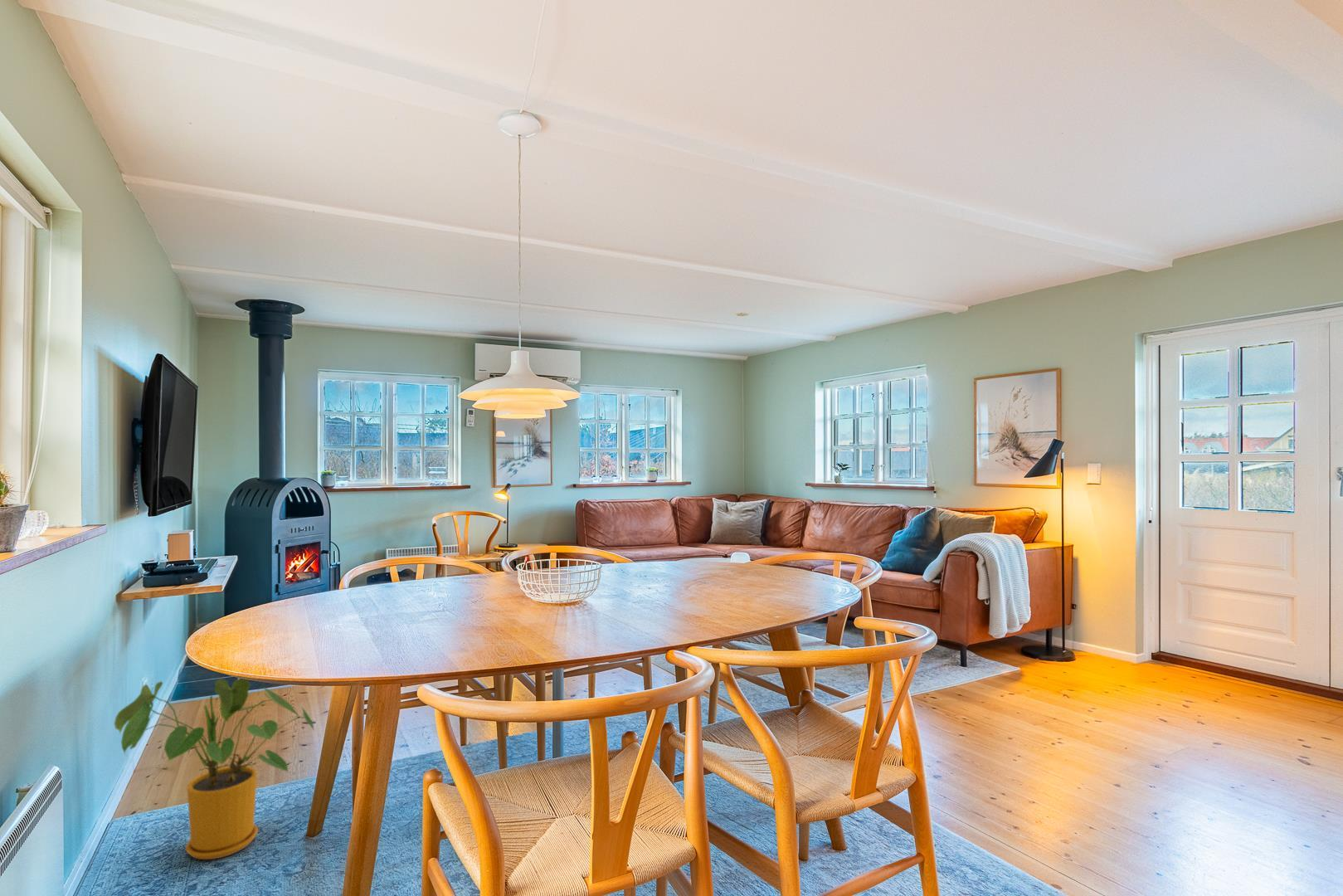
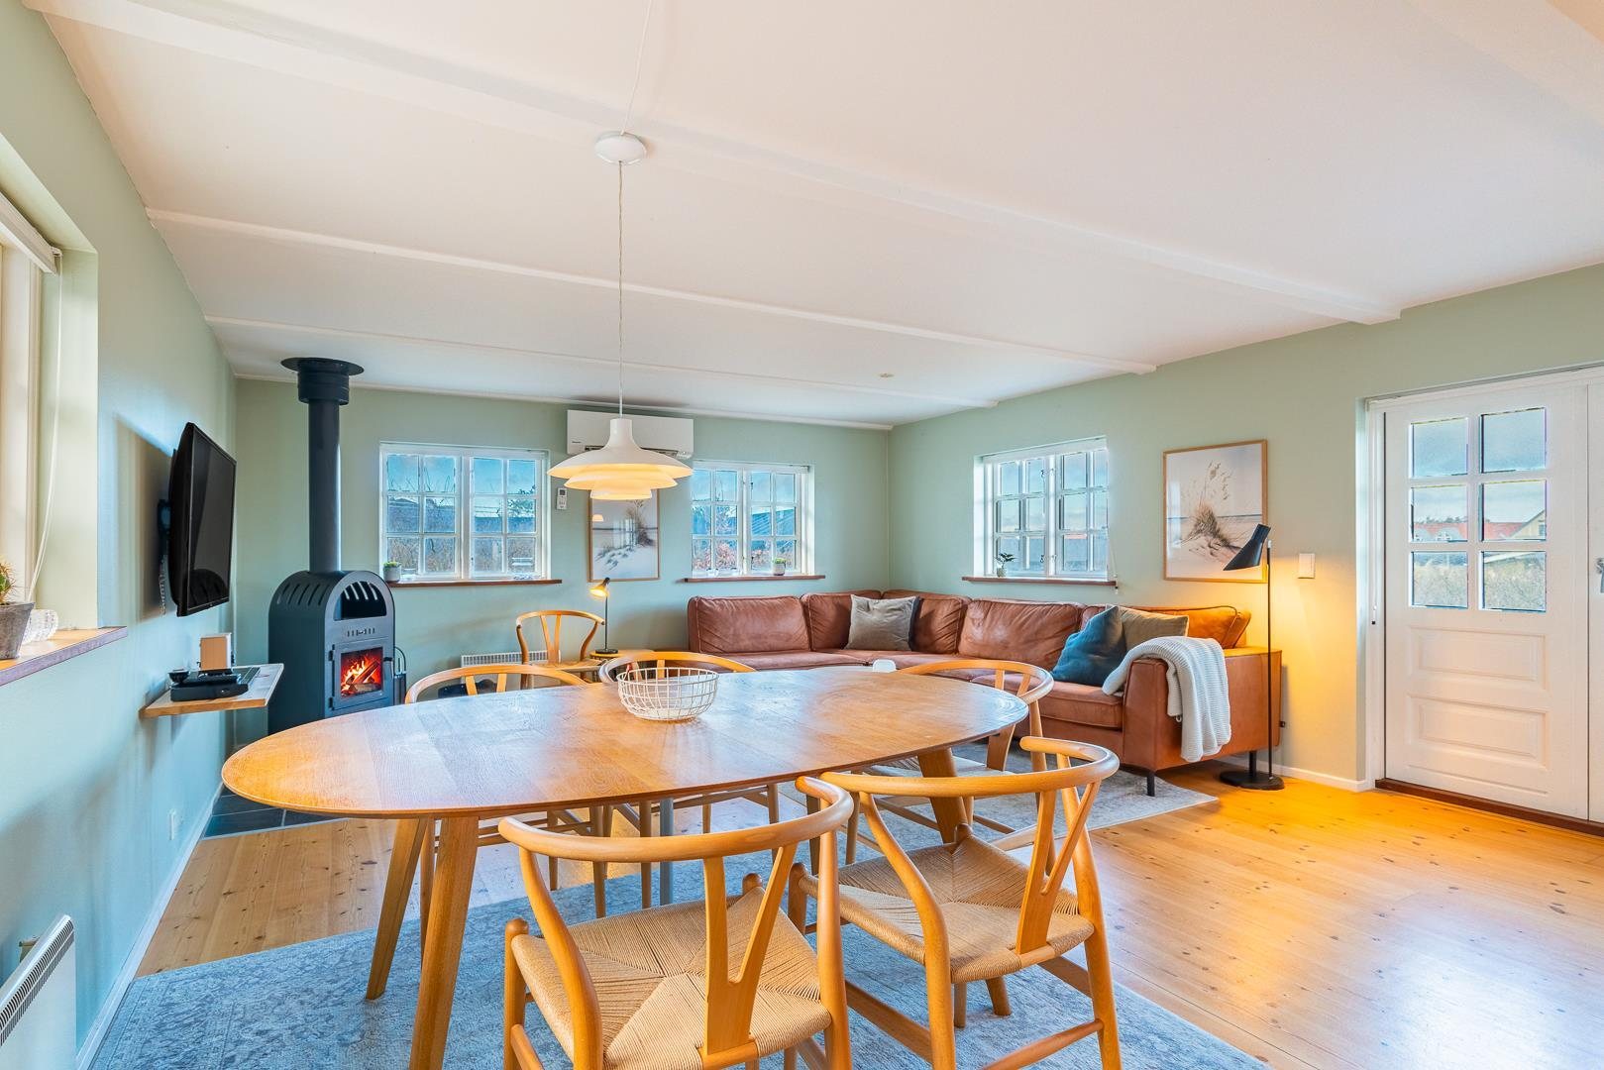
- house plant [114,678,317,860]
